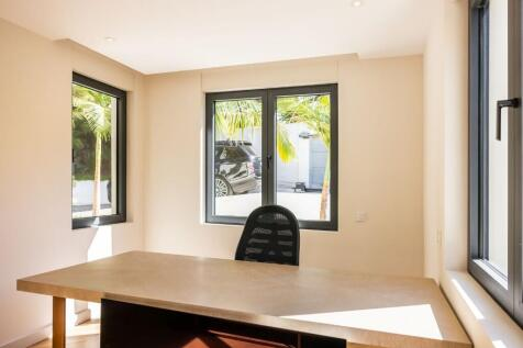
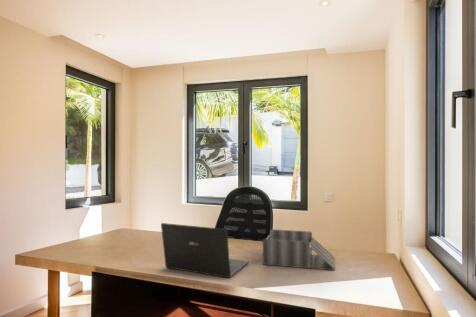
+ laptop [160,222,250,279]
+ desk organizer [262,228,336,272]
